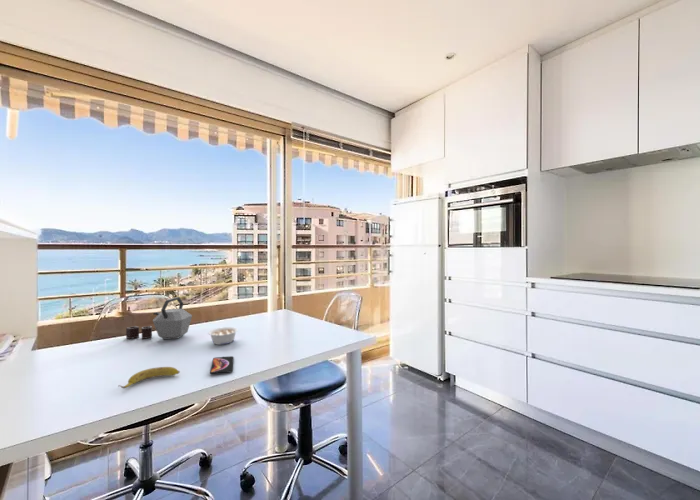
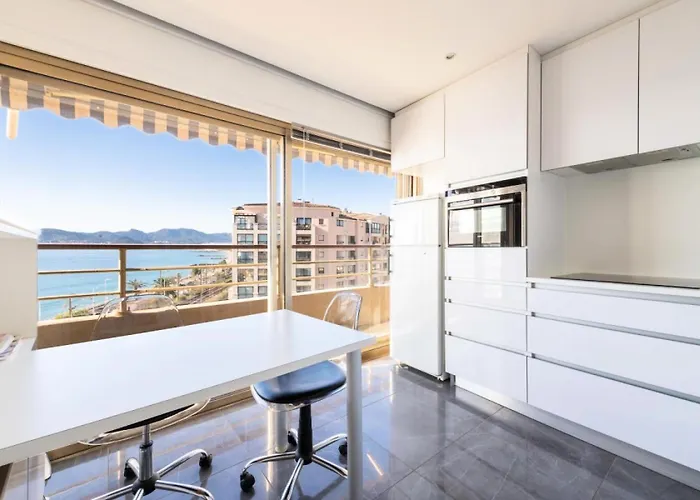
- kettle [125,296,193,340]
- banana [117,366,181,390]
- smartphone [209,355,235,375]
- legume [207,326,239,346]
